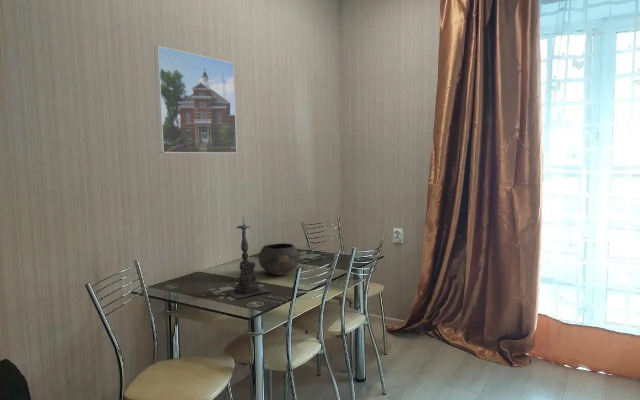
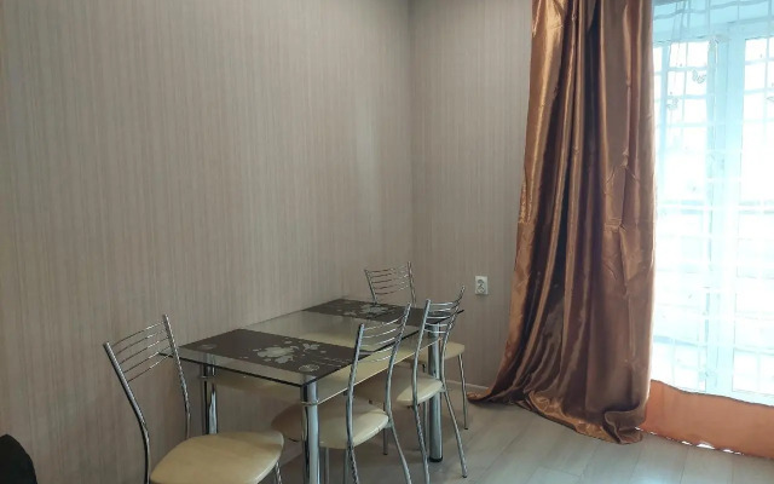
- bowl [258,242,300,276]
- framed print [153,45,238,154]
- candle holder [222,214,272,299]
